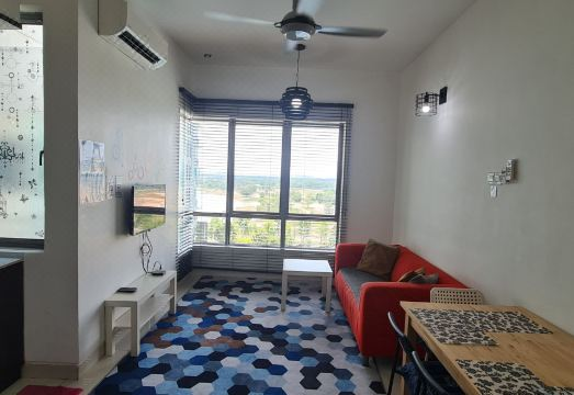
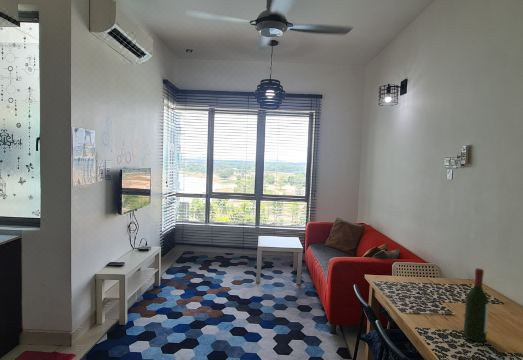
+ wine bottle [463,267,490,343]
